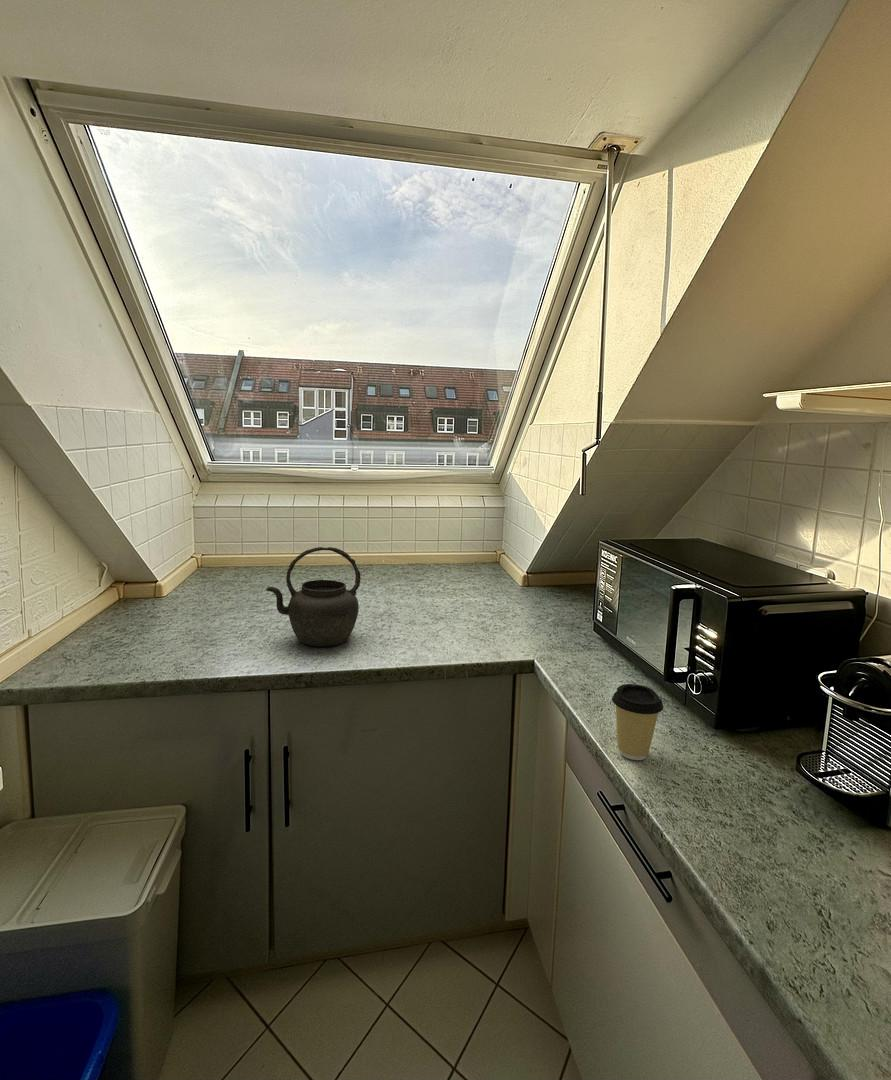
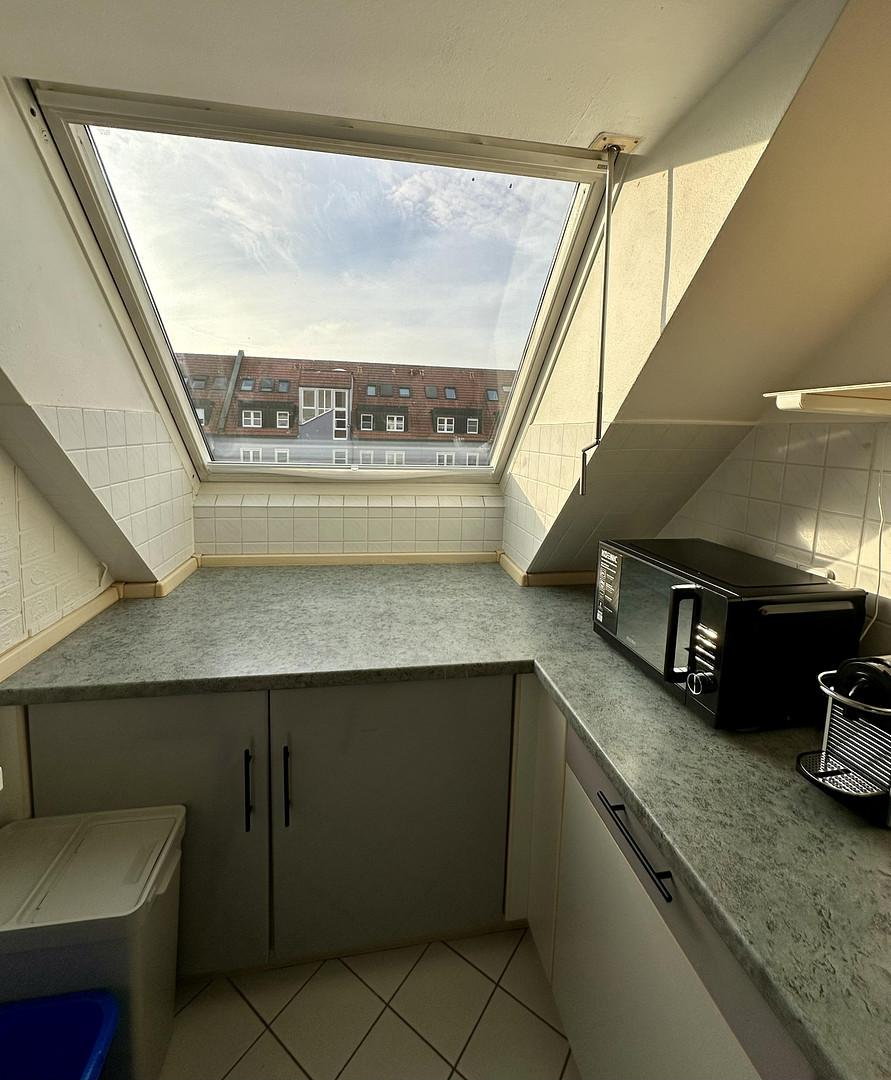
- kettle [264,546,361,647]
- coffee cup [611,683,664,761]
